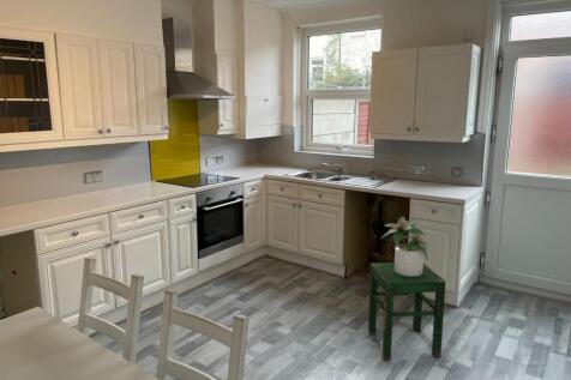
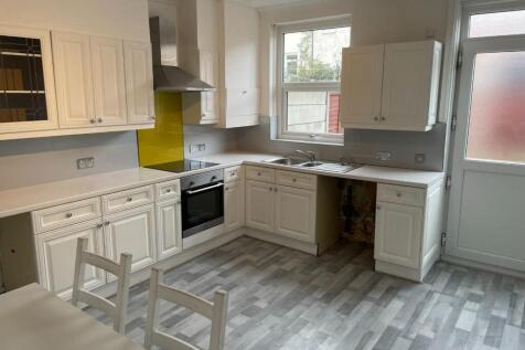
- potted plant [380,216,433,276]
- stool [367,261,447,361]
